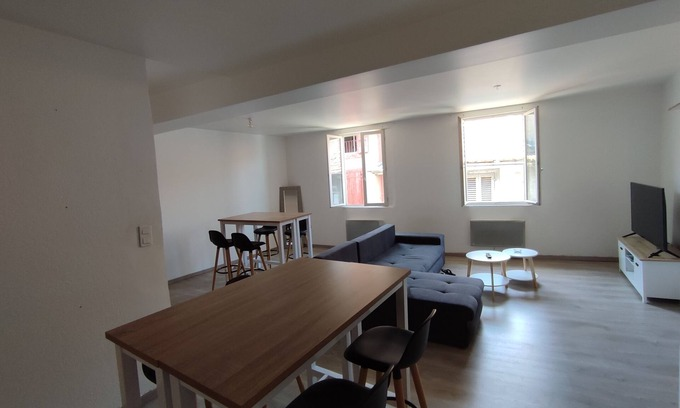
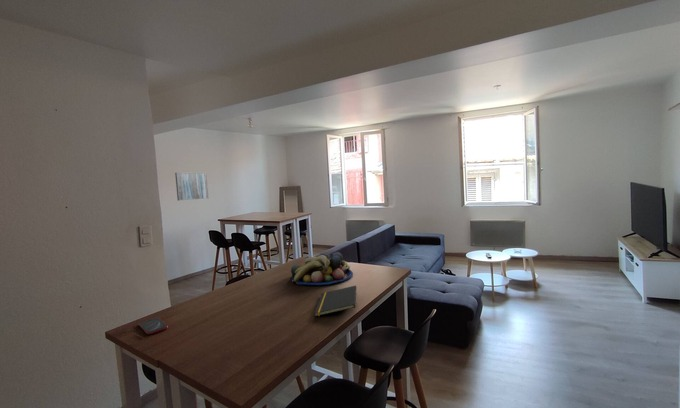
+ fruit bowl [290,251,354,286]
+ wall art [174,172,210,202]
+ notepad [313,285,357,318]
+ smartphone [138,317,169,336]
